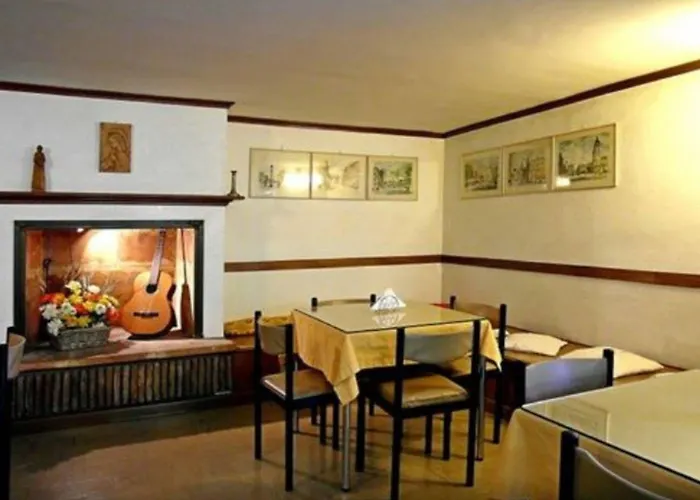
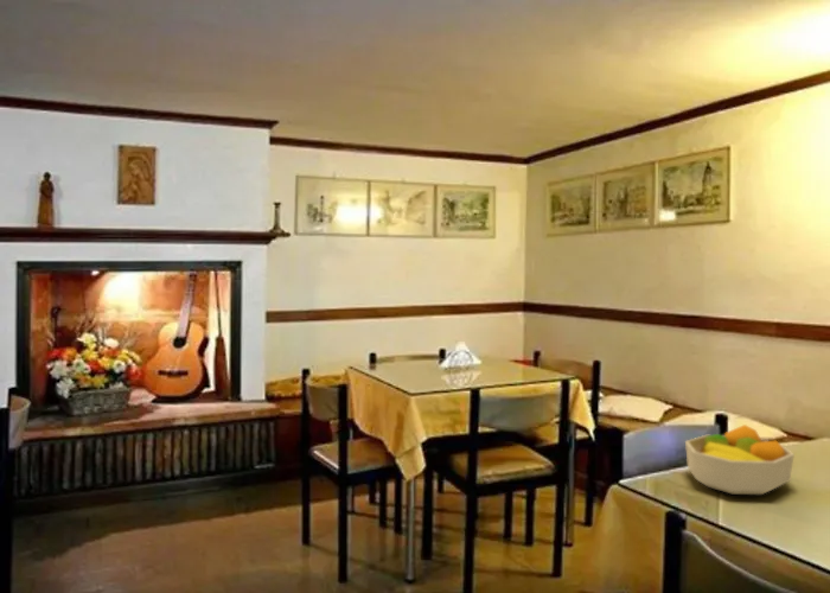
+ fruit bowl [684,423,796,496]
